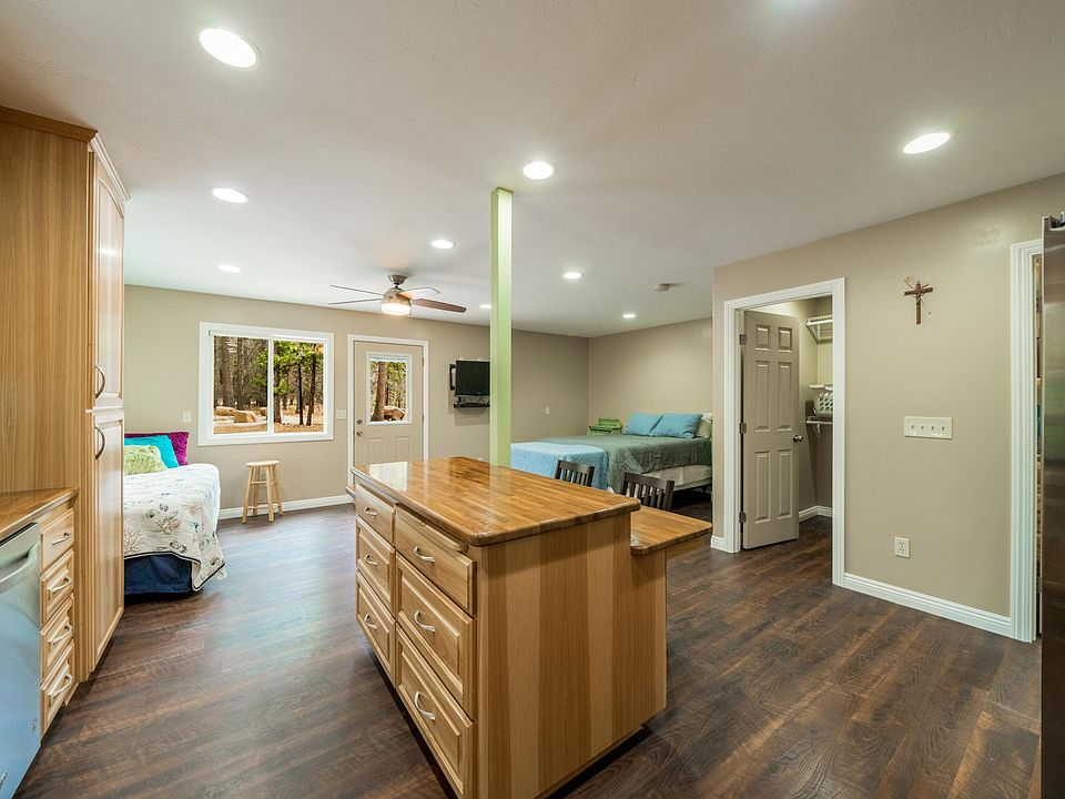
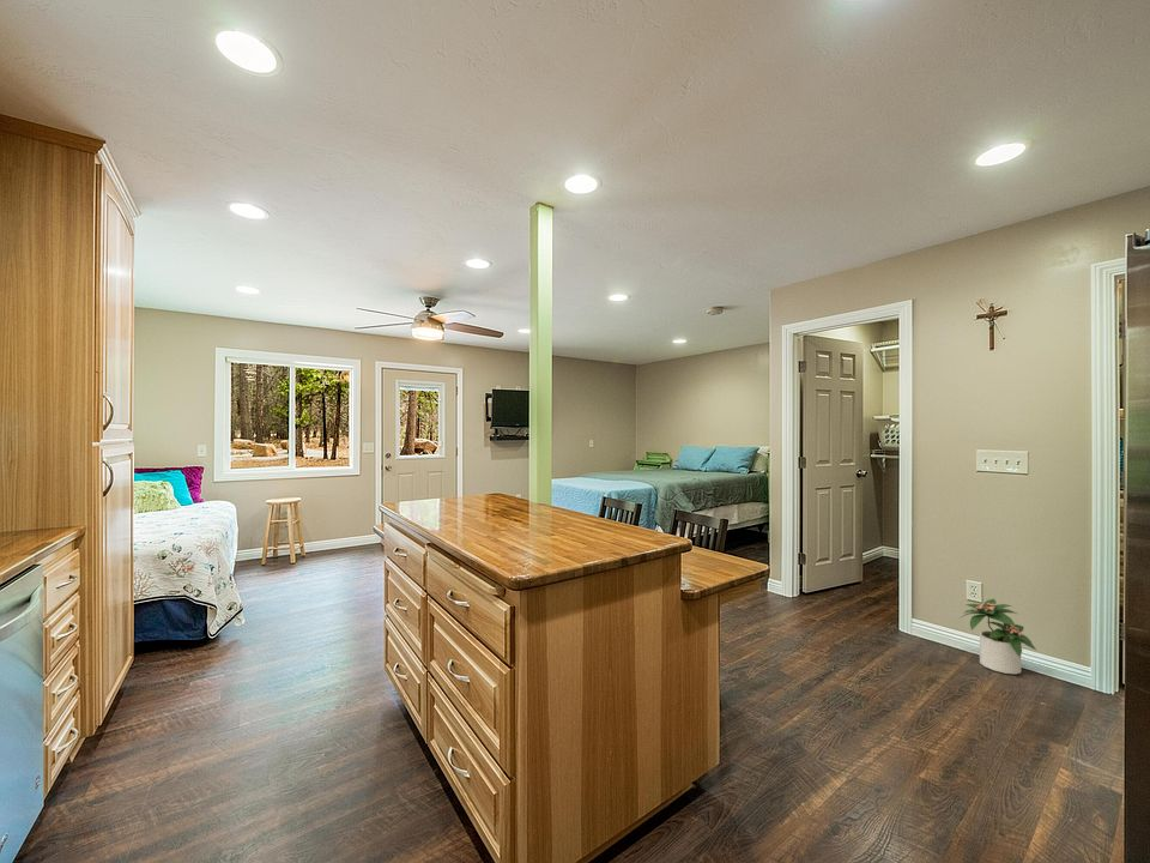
+ potted plant [958,598,1037,675]
